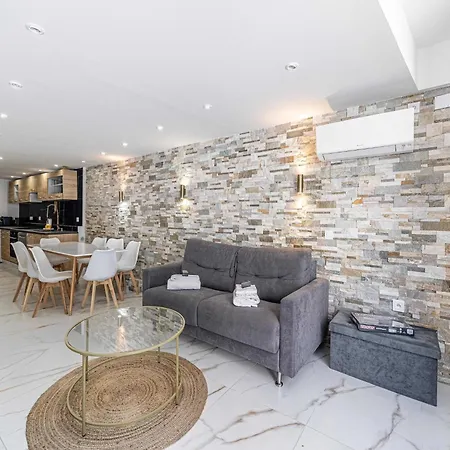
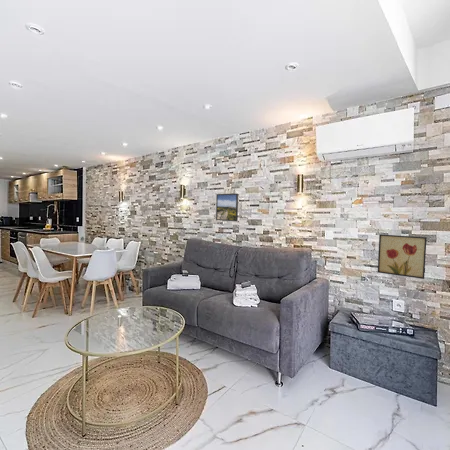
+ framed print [215,193,239,222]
+ wall art [377,233,428,280]
